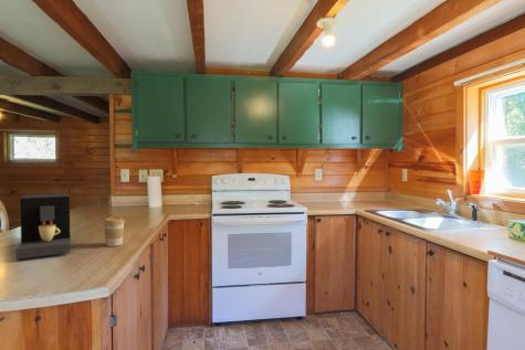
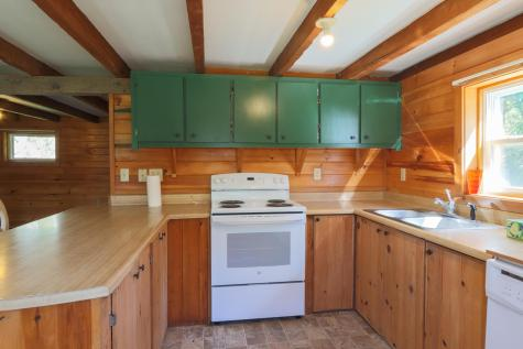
- coffee maker [14,192,72,261]
- coffee cup [103,215,126,247]
